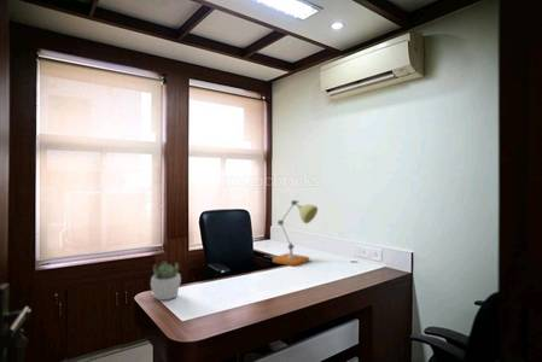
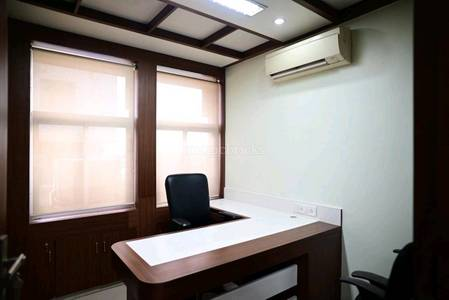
- succulent plant [150,259,182,302]
- desk lamp [272,199,319,267]
